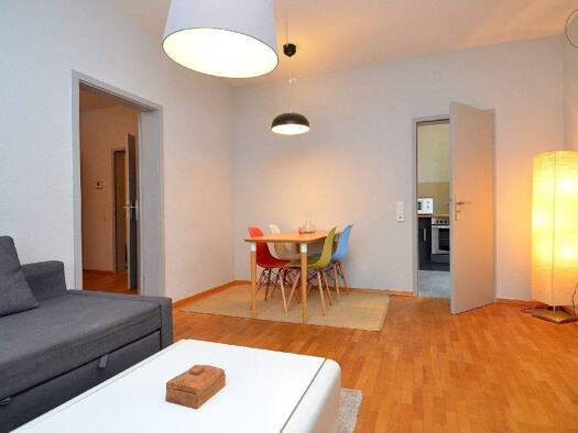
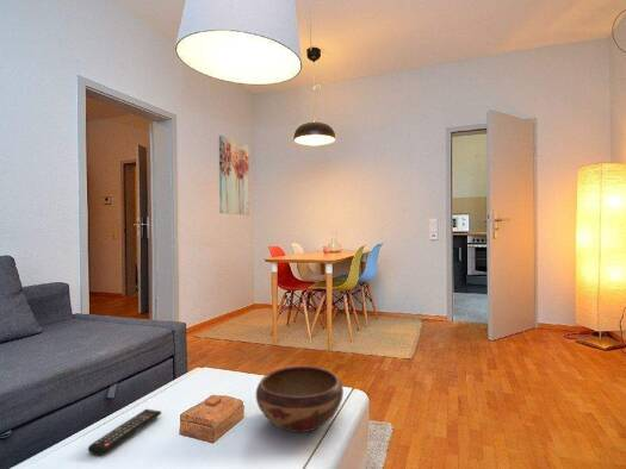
+ wall art [218,135,250,215]
+ remote control [87,408,162,457]
+ decorative bowl [255,365,345,433]
